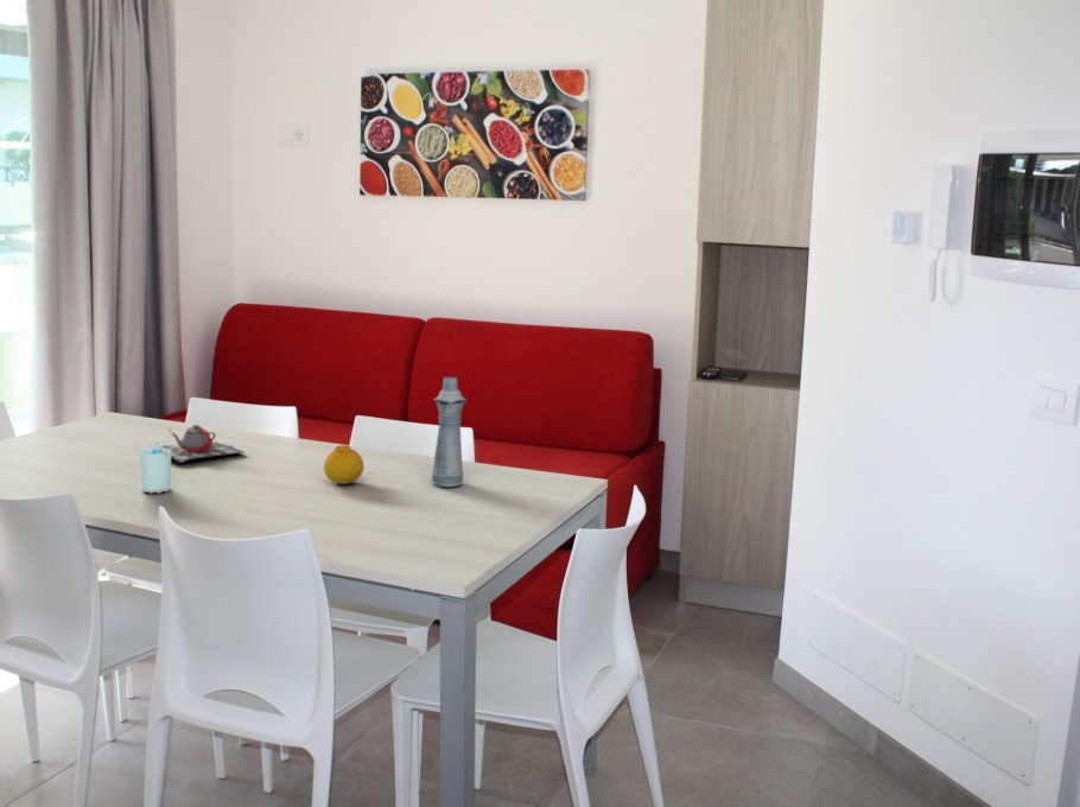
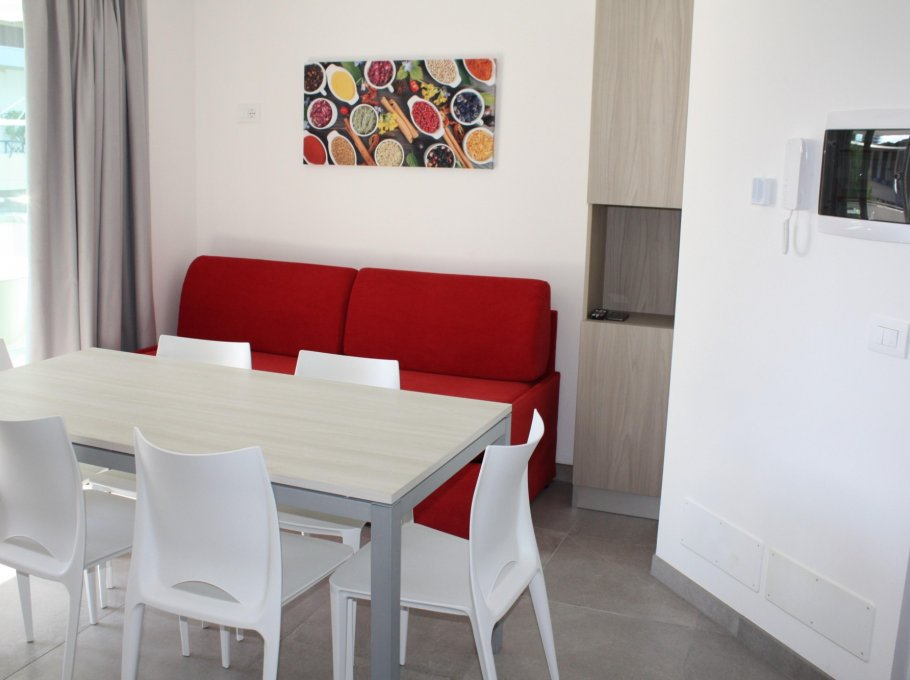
- teapot [152,424,247,464]
- cup [139,439,172,495]
- fruit [323,444,366,485]
- bottle [431,375,468,488]
